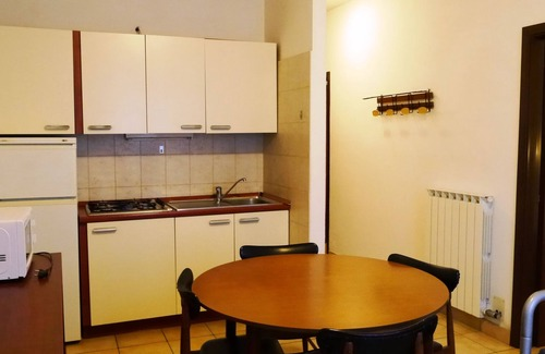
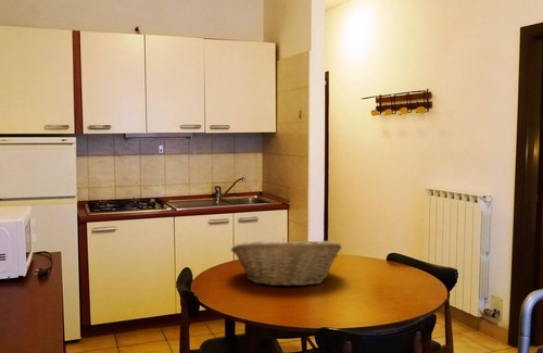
+ fruit basket [230,237,342,288]
